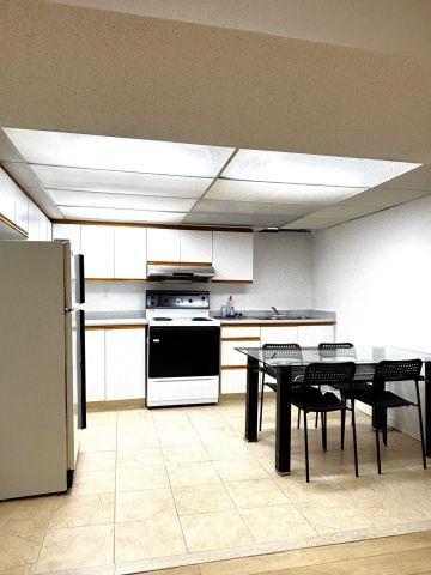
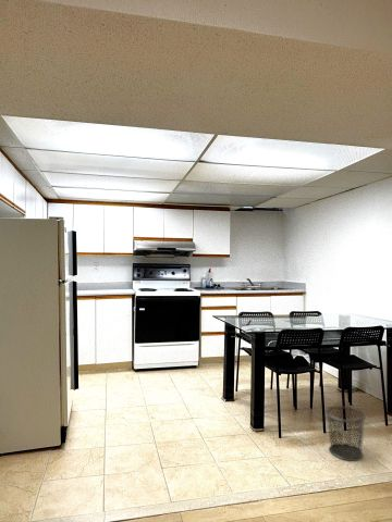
+ waste bin [324,406,367,461]
